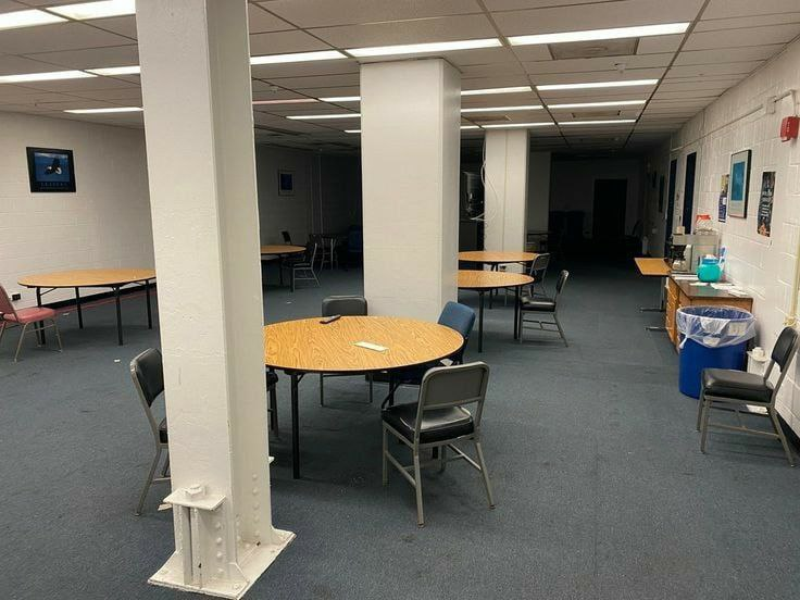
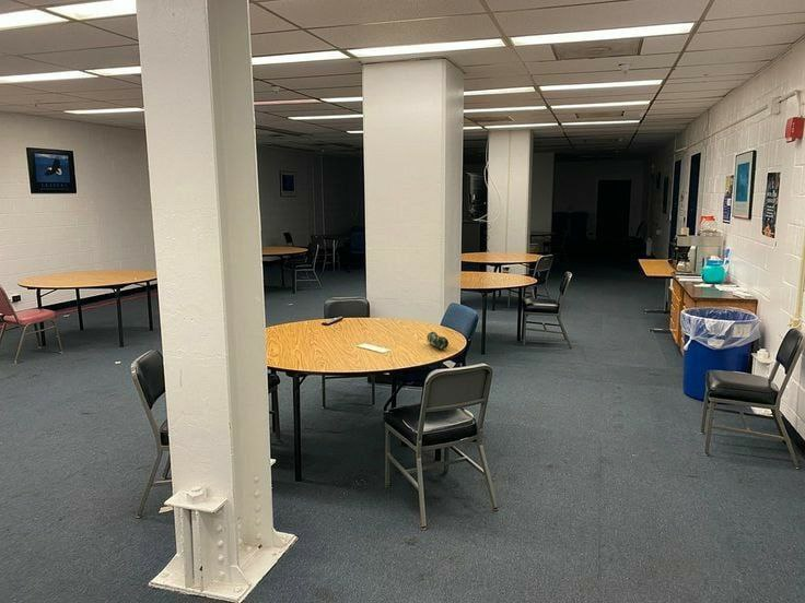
+ pencil case [427,330,450,351]
